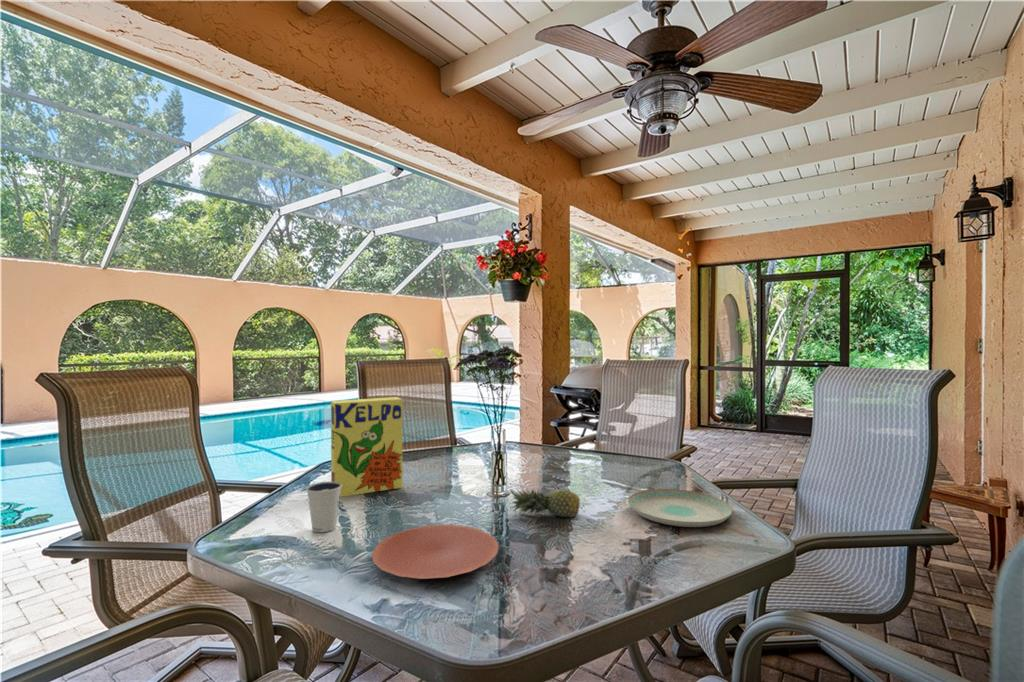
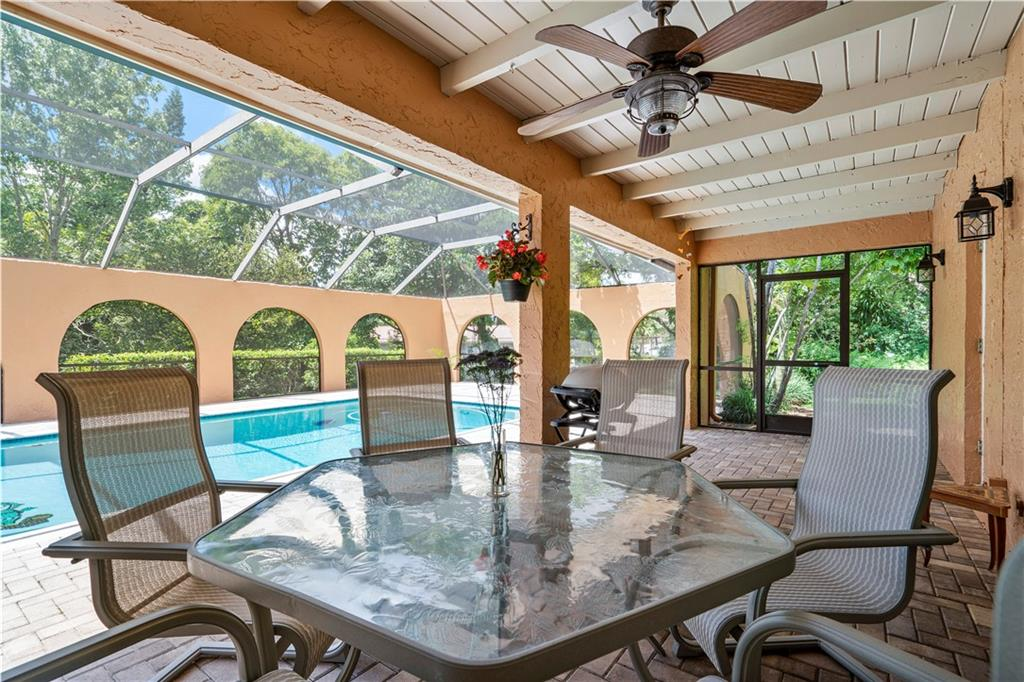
- plate [627,488,733,528]
- fruit [507,487,580,518]
- plate [371,524,500,580]
- dixie cup [305,481,342,533]
- cereal box [330,396,404,498]
